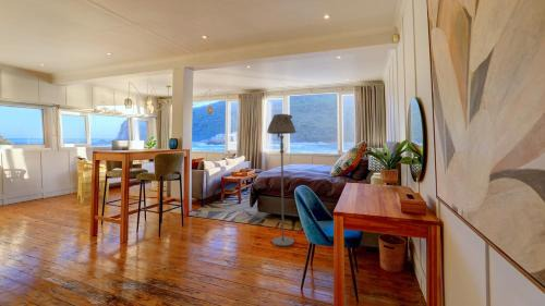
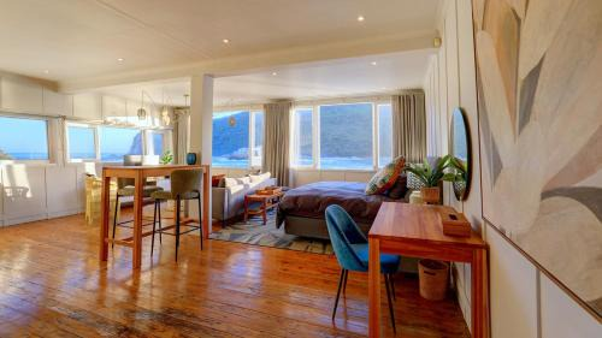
- floor lamp [266,113,296,247]
